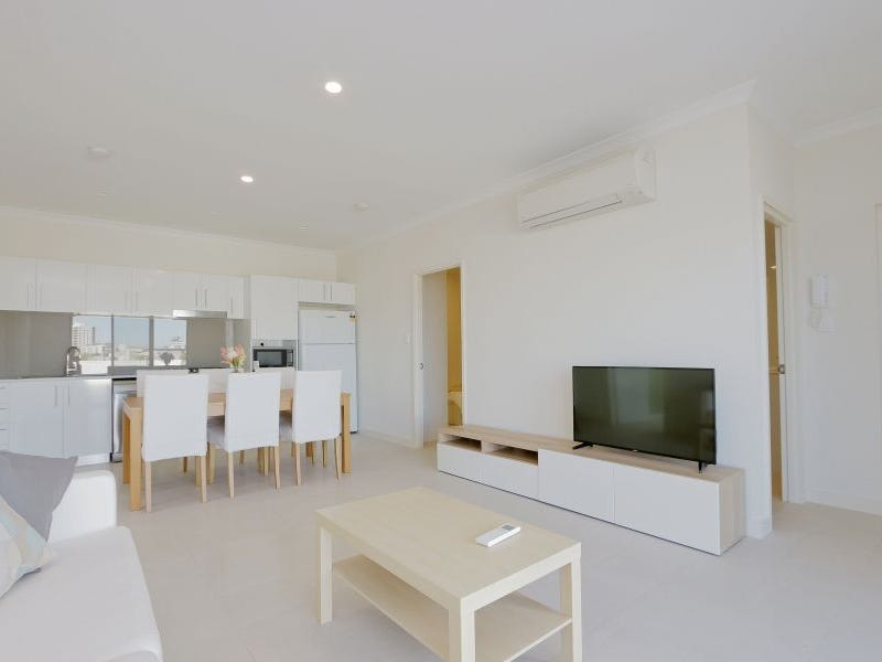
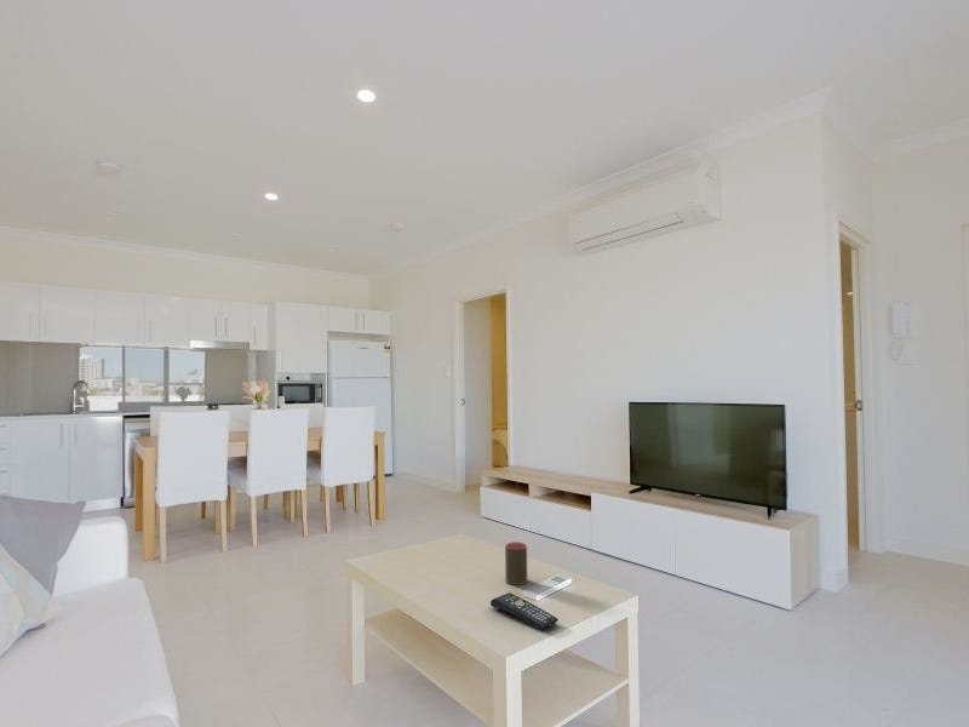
+ remote control [489,591,560,631]
+ cup [504,540,528,586]
